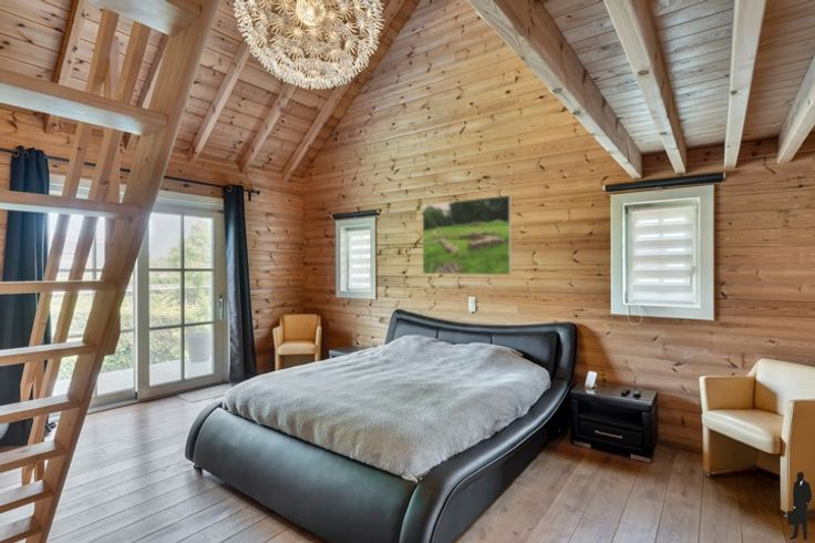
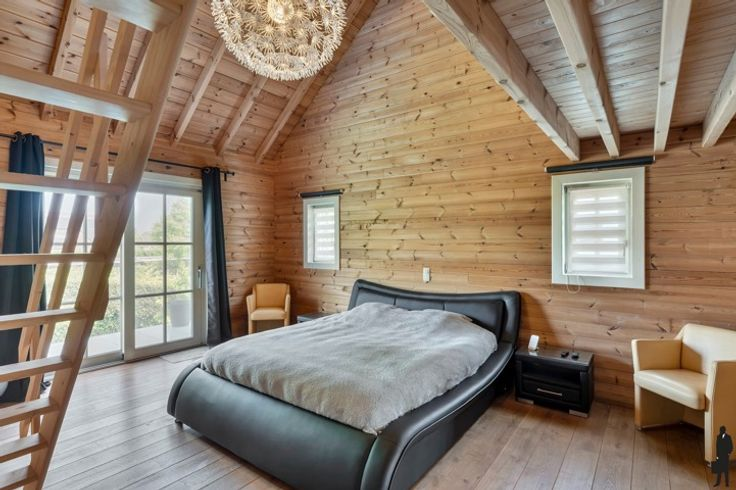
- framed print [422,194,513,276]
